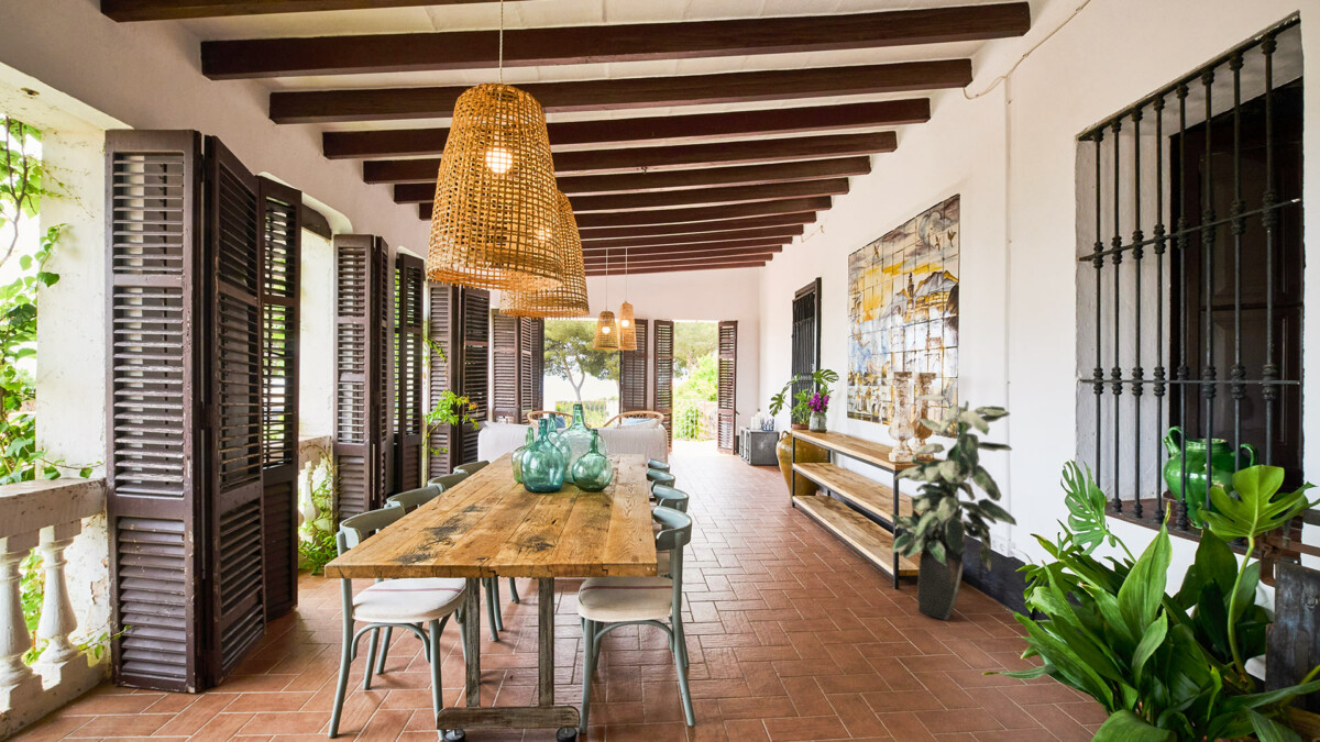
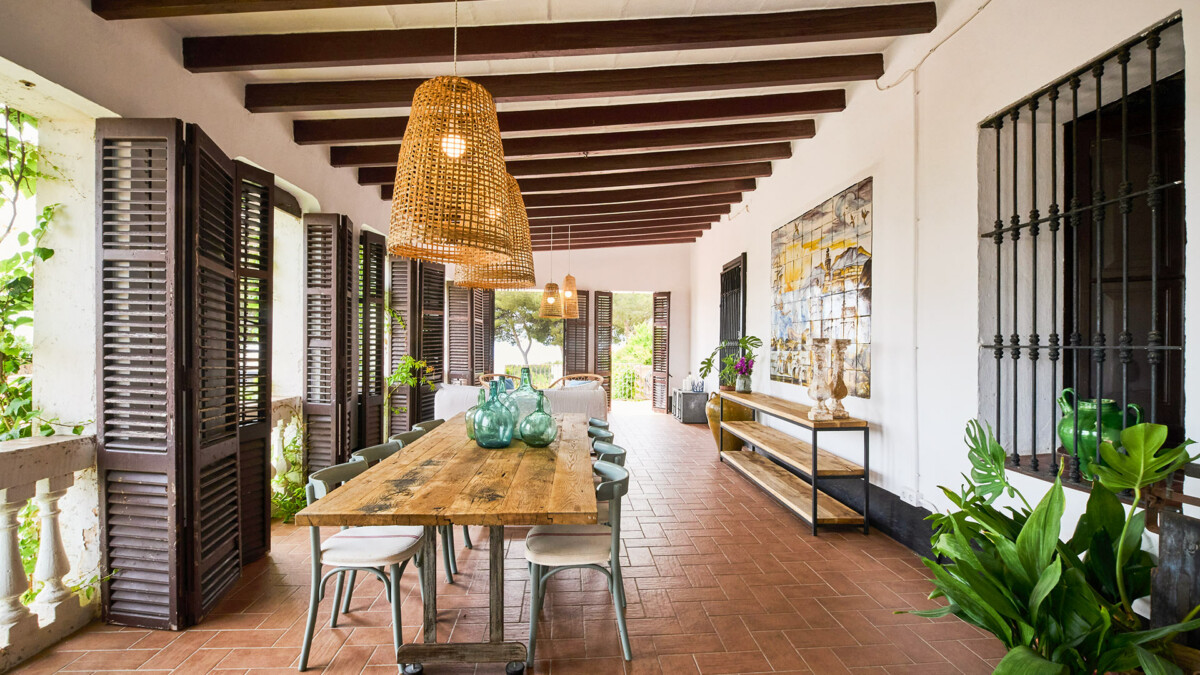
- indoor plant [889,394,1018,622]
